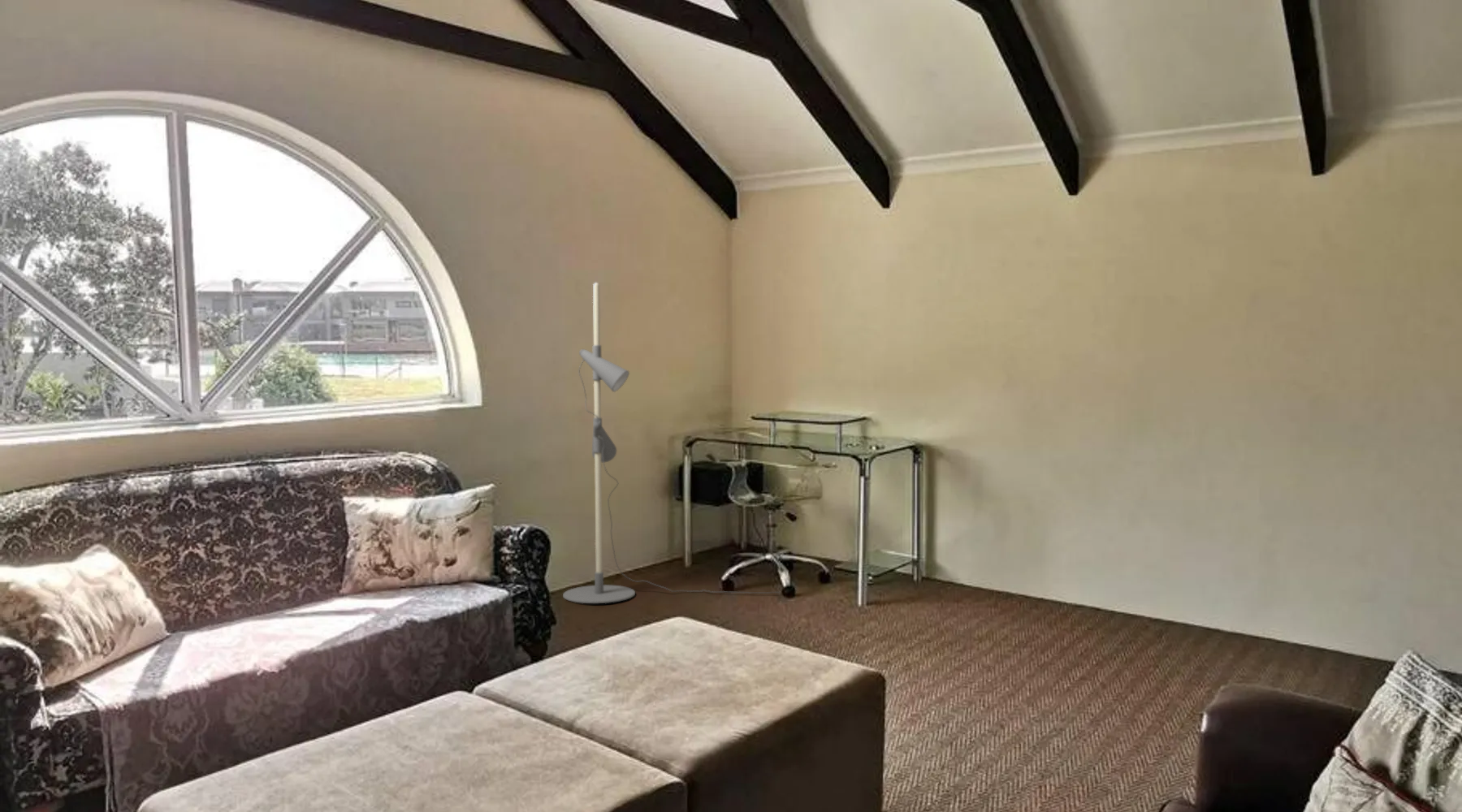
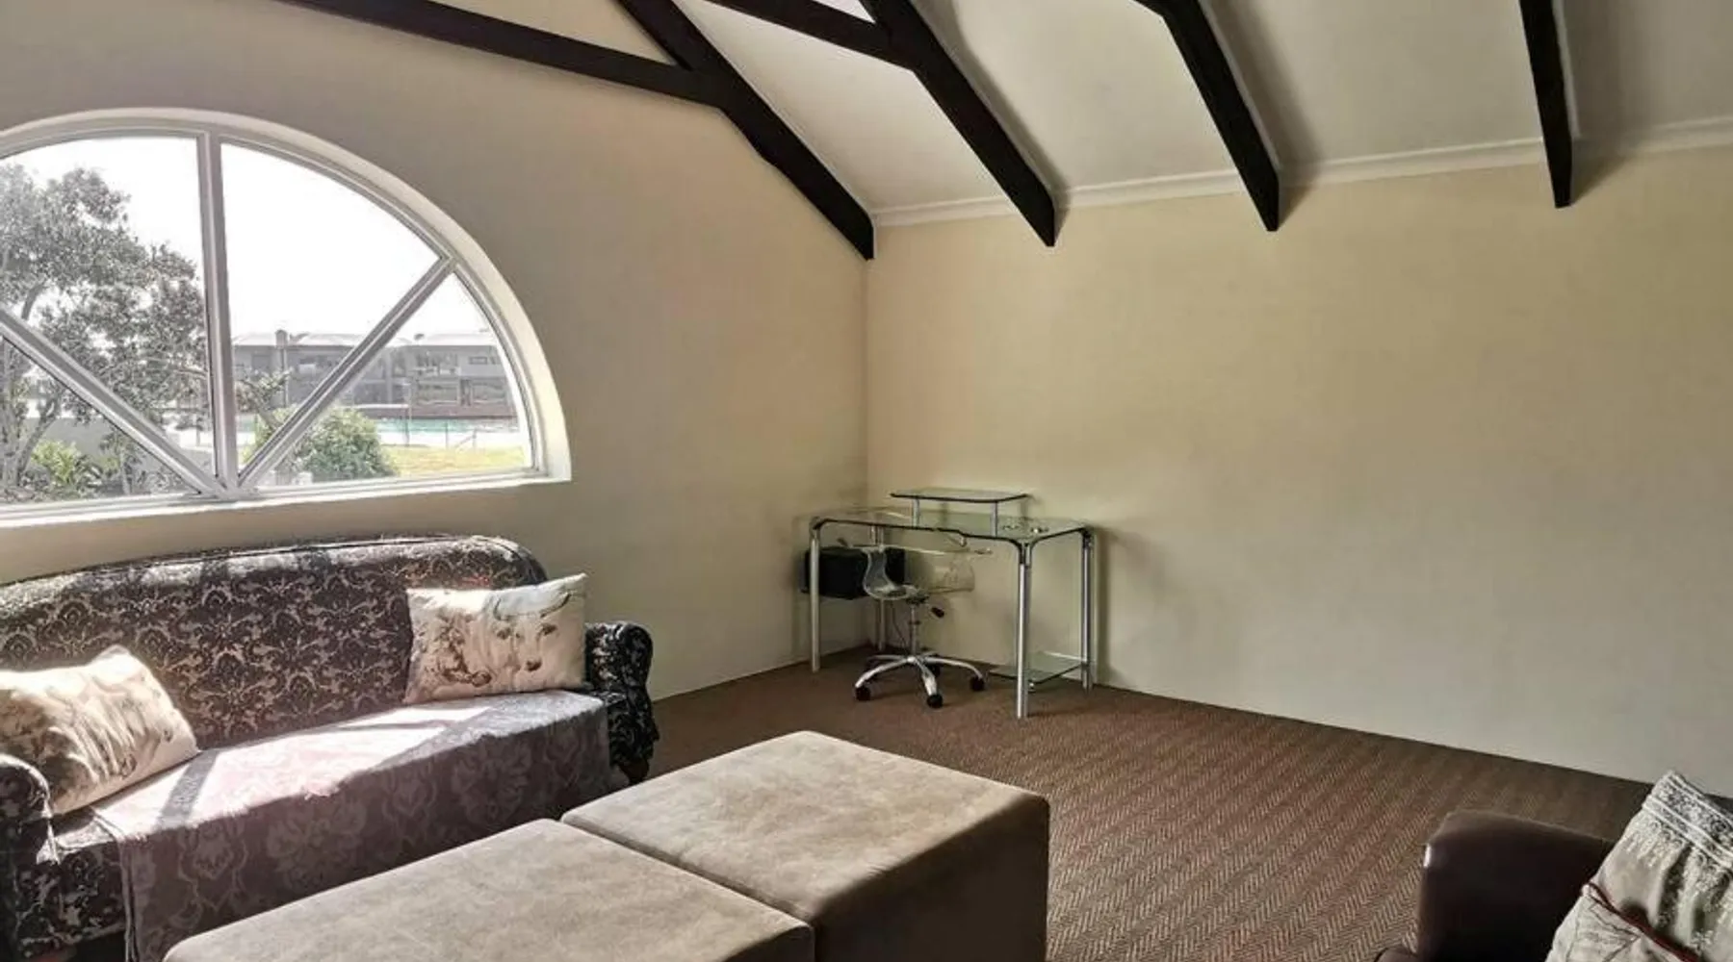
- floor lamp [562,282,781,604]
